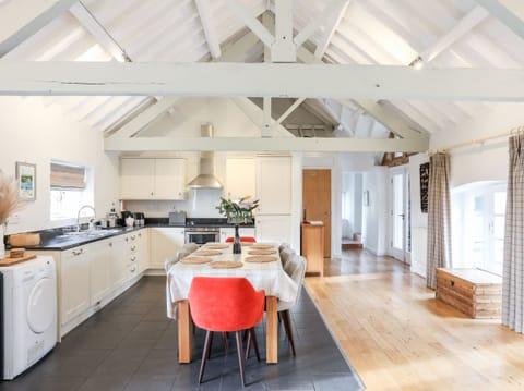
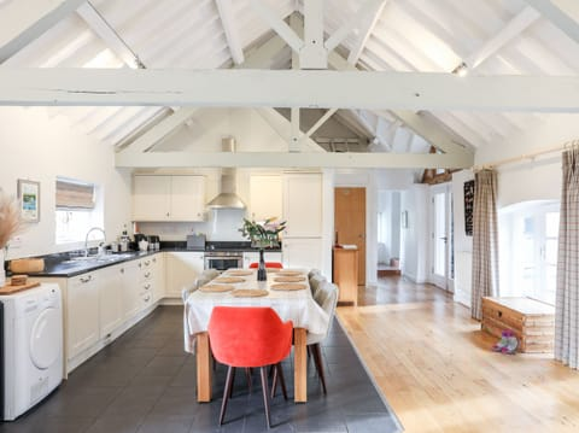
+ boots [491,329,521,356]
